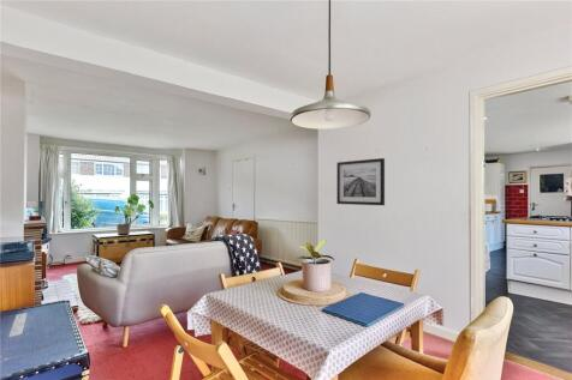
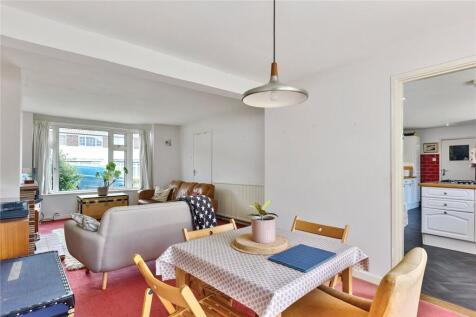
- wall art [335,157,386,206]
